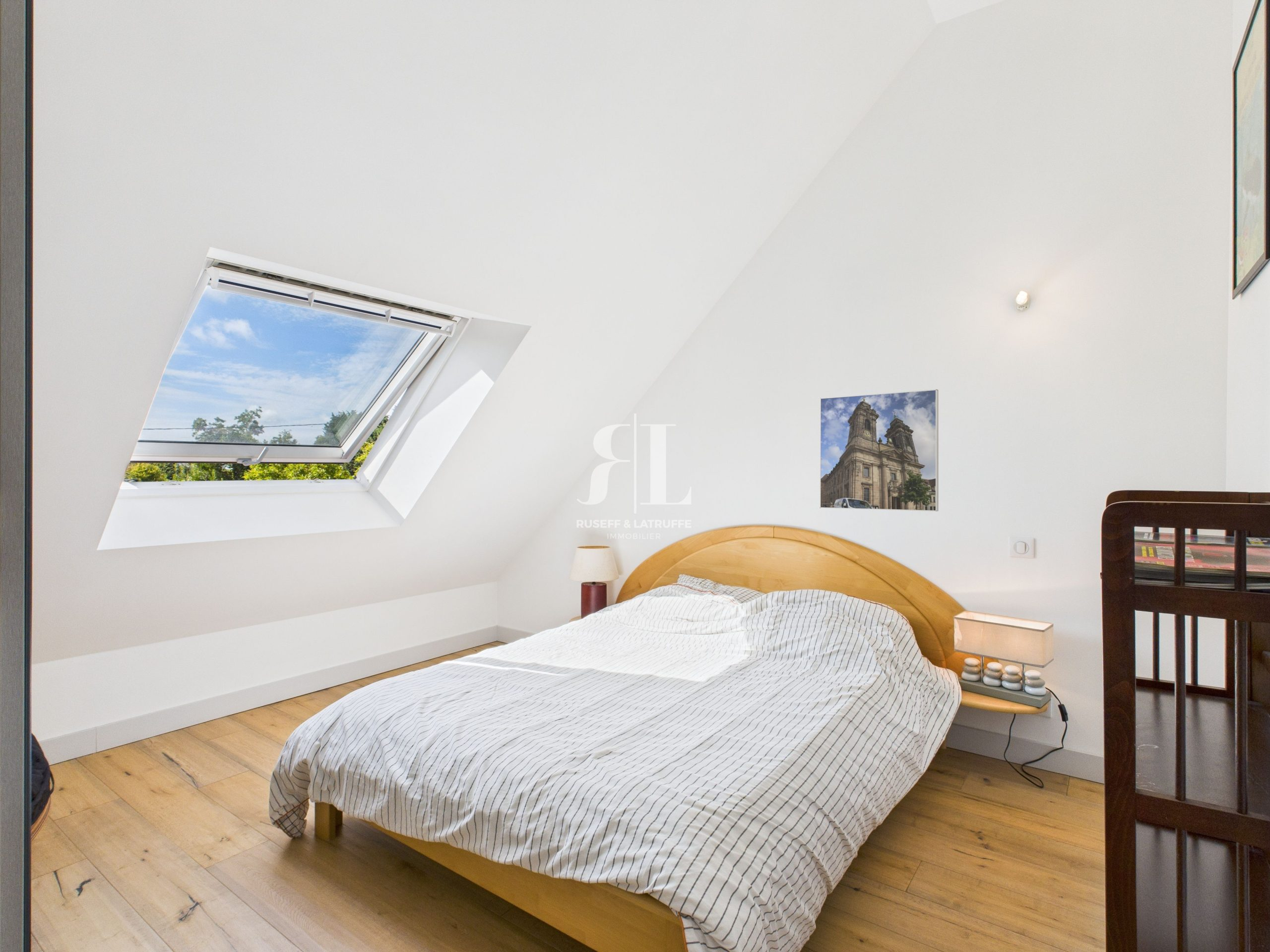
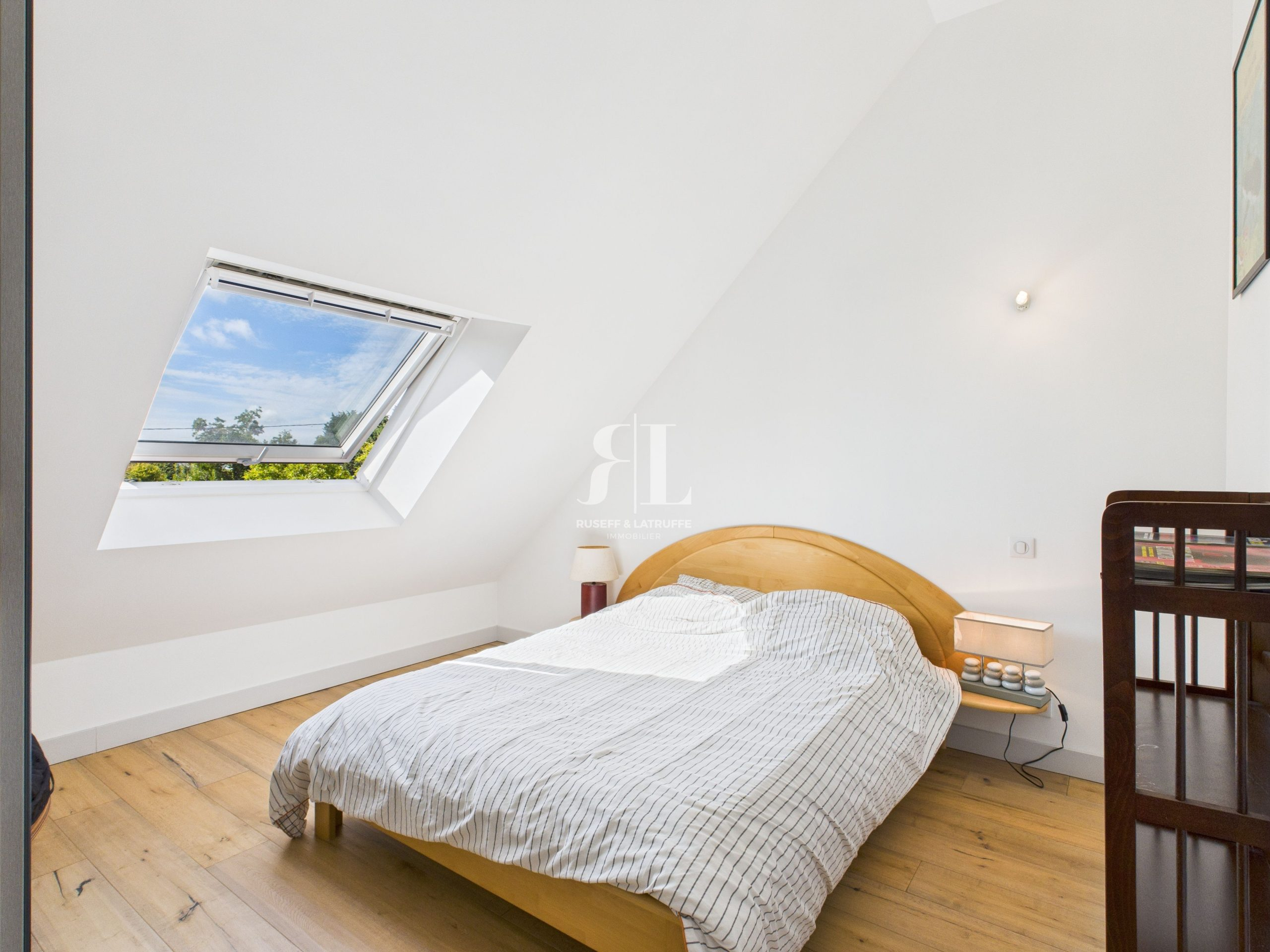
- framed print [820,389,939,512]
